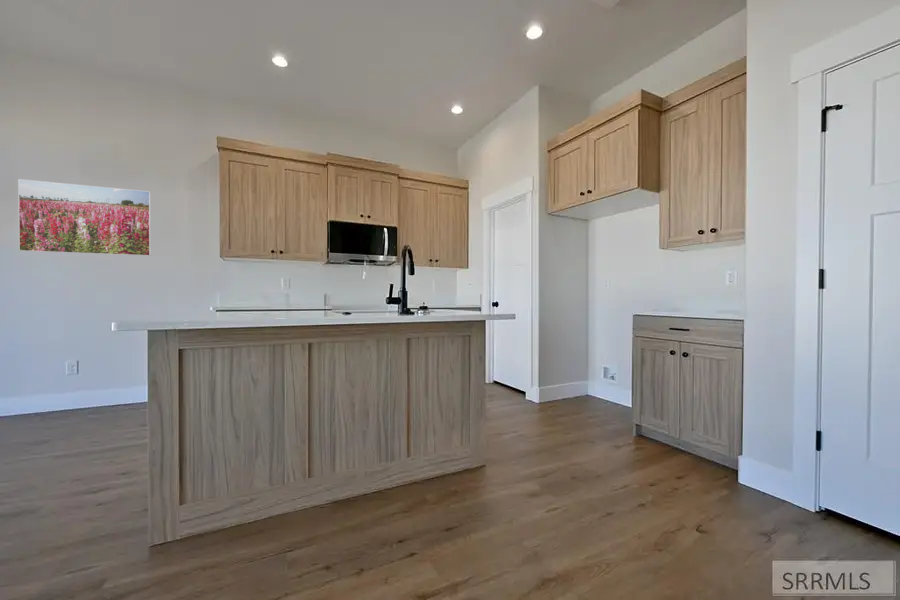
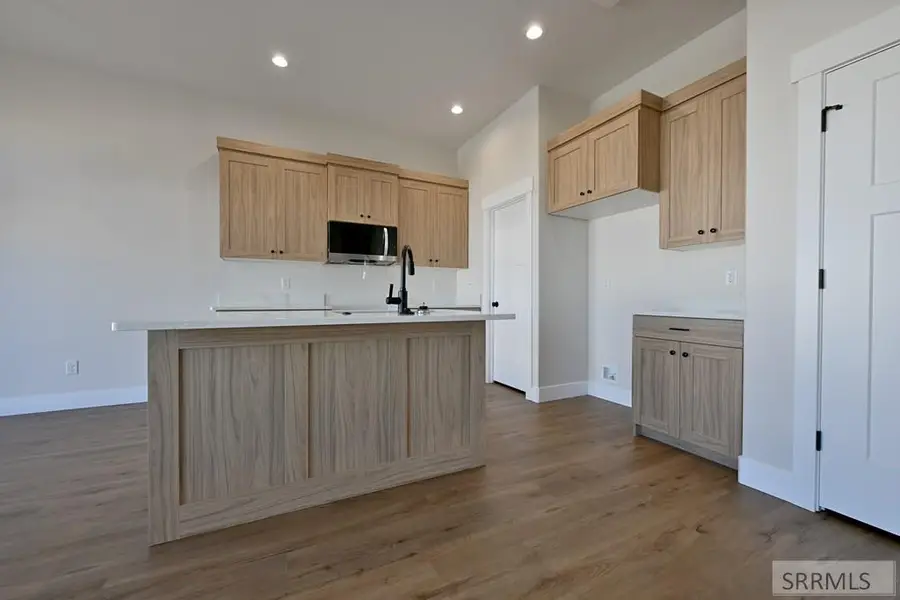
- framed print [17,178,152,257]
